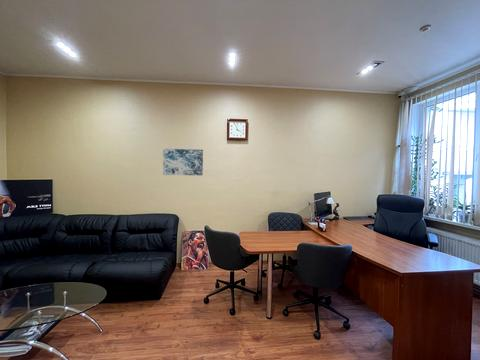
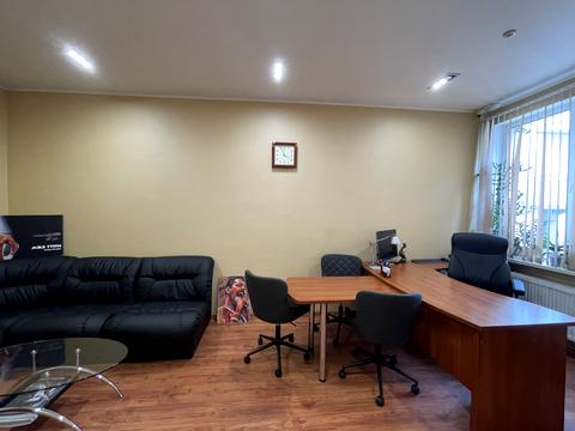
- wall art [162,148,204,176]
